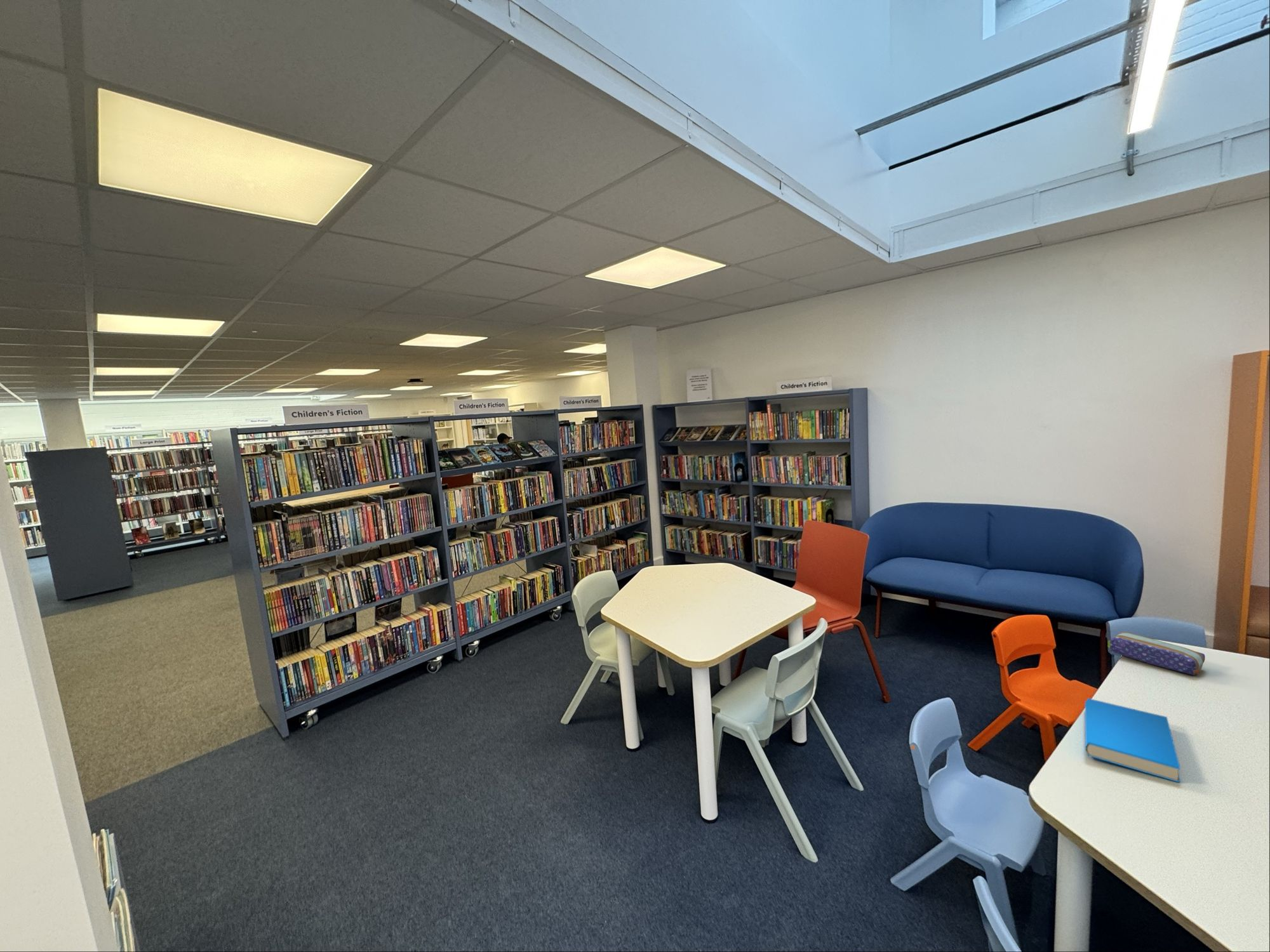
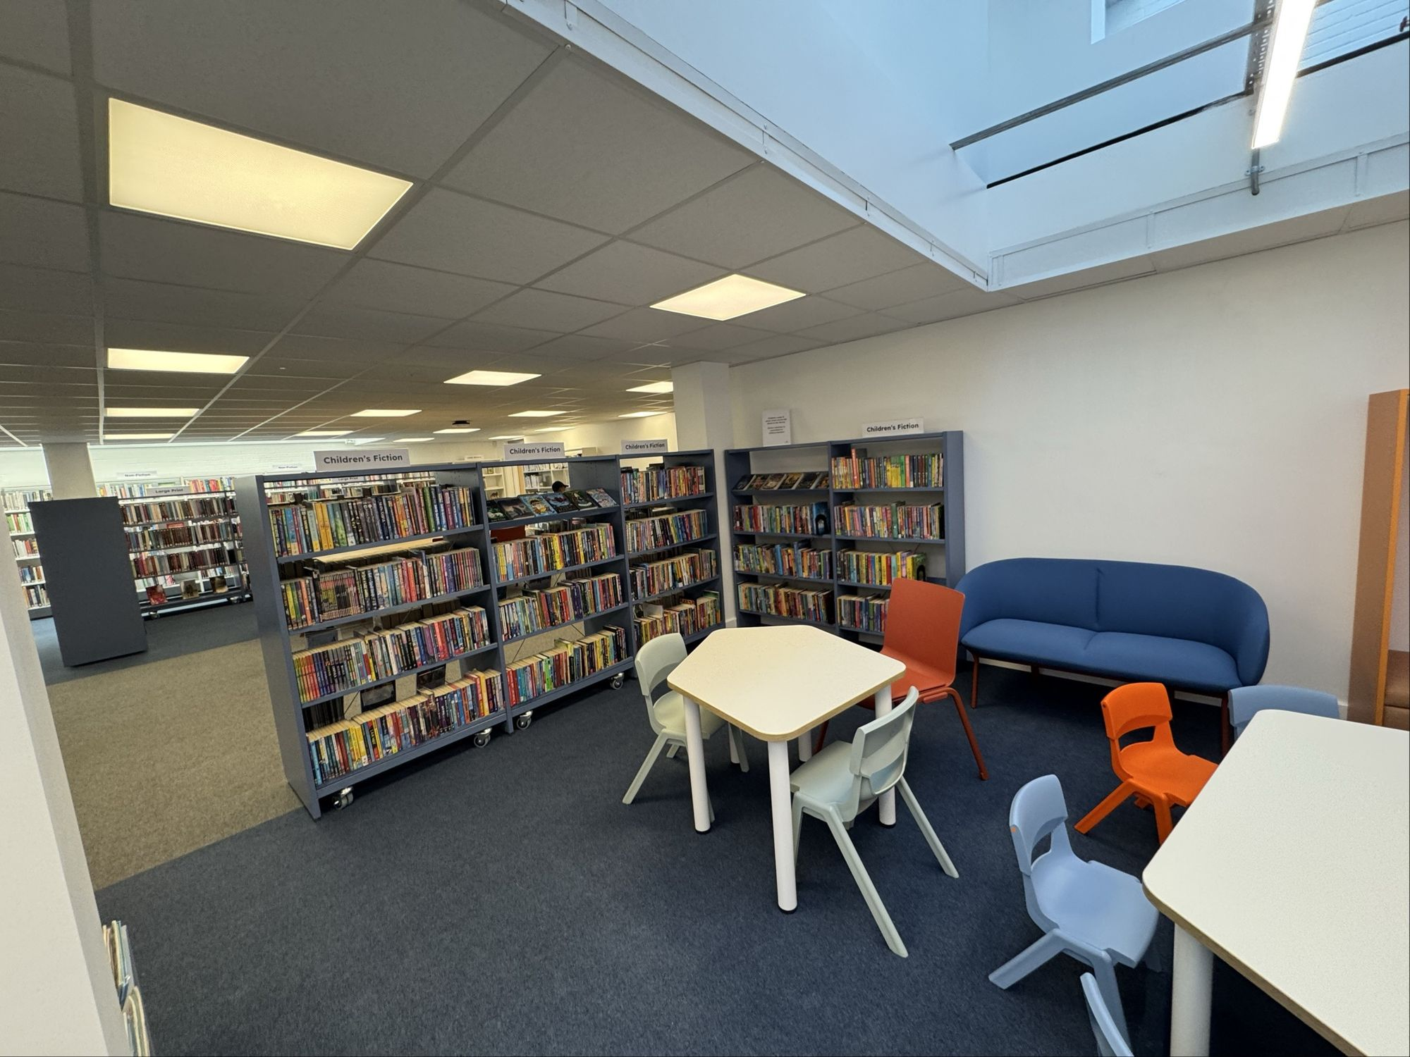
- book [1084,697,1181,783]
- pencil case [1107,631,1206,676]
